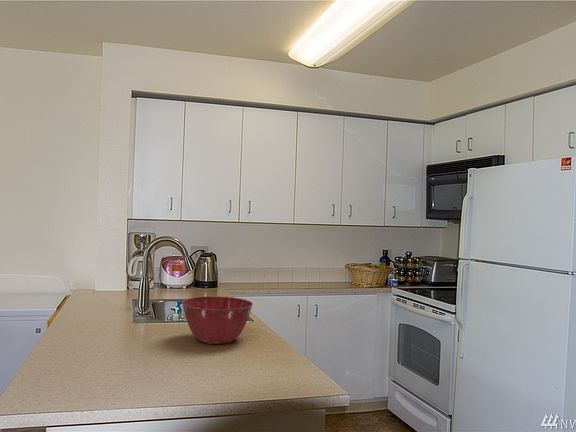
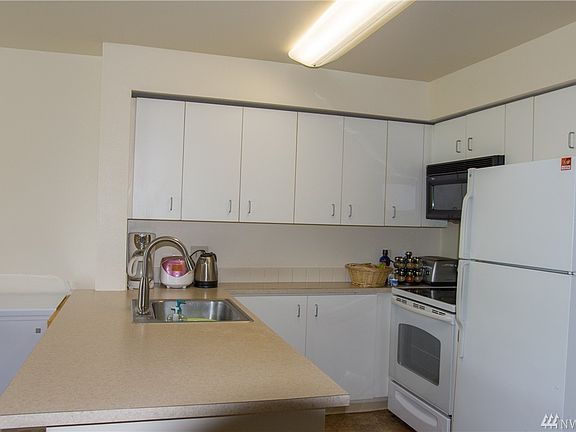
- mixing bowl [181,296,254,345]
